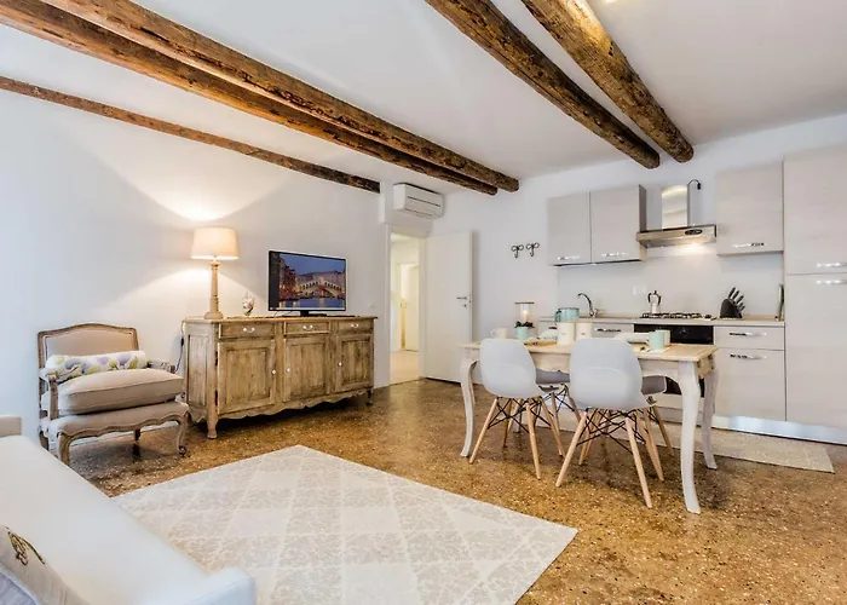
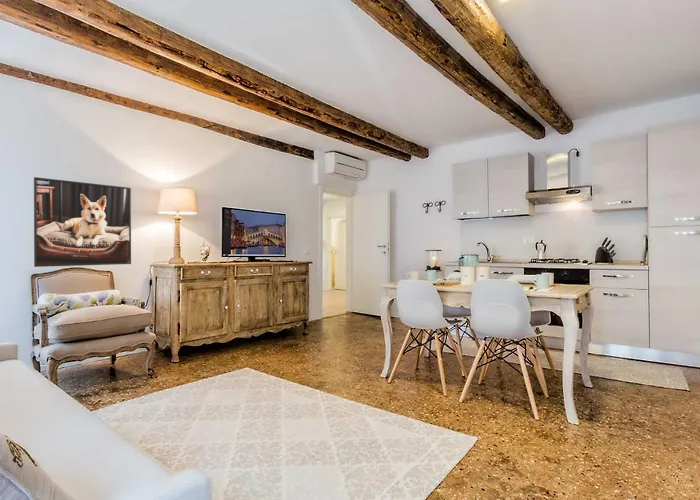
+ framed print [33,176,132,268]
